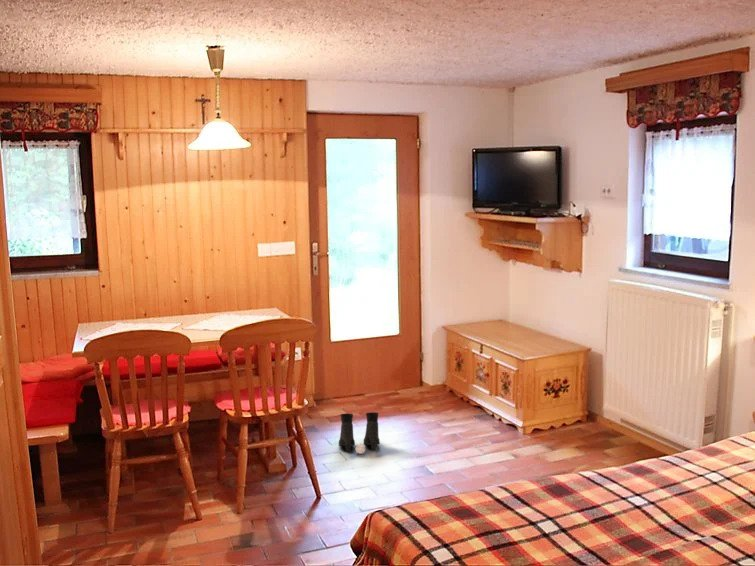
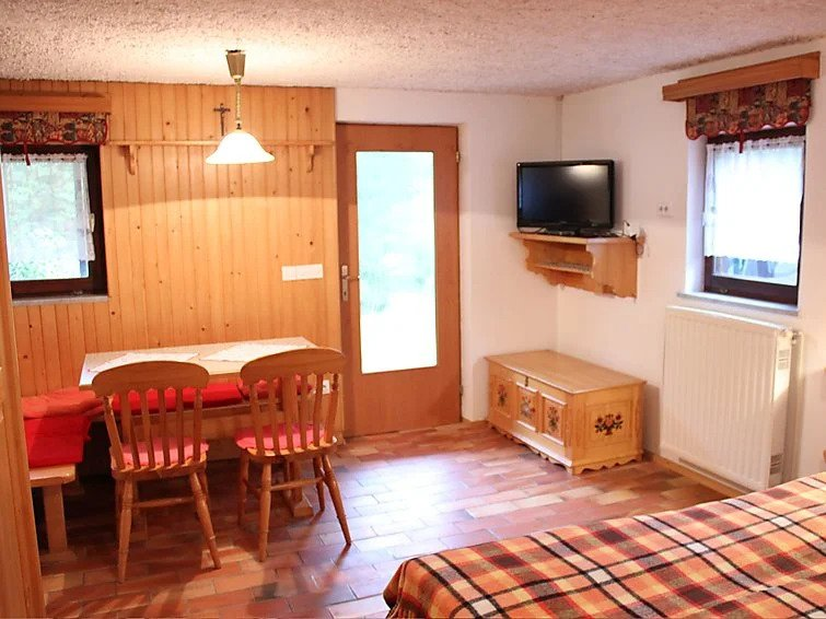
- boots [338,411,381,455]
